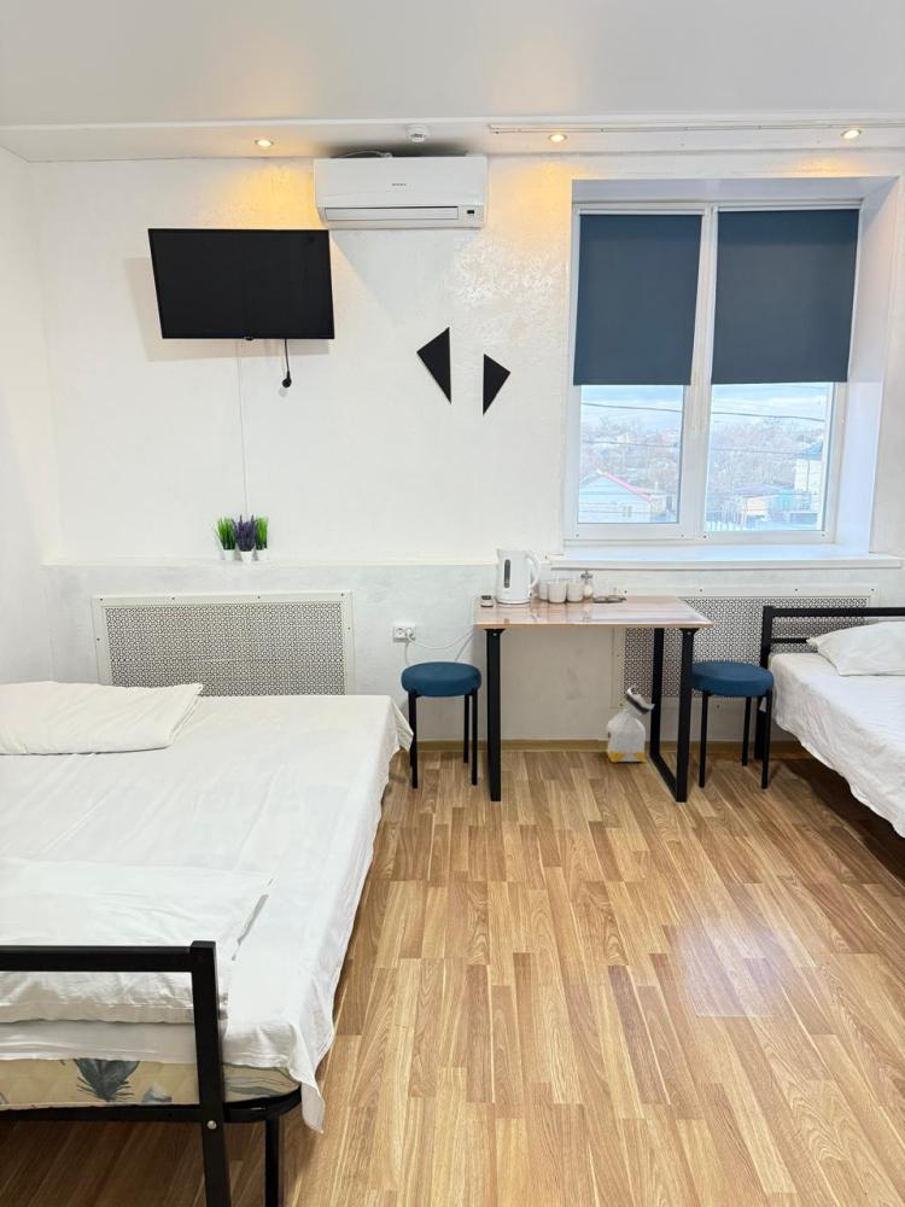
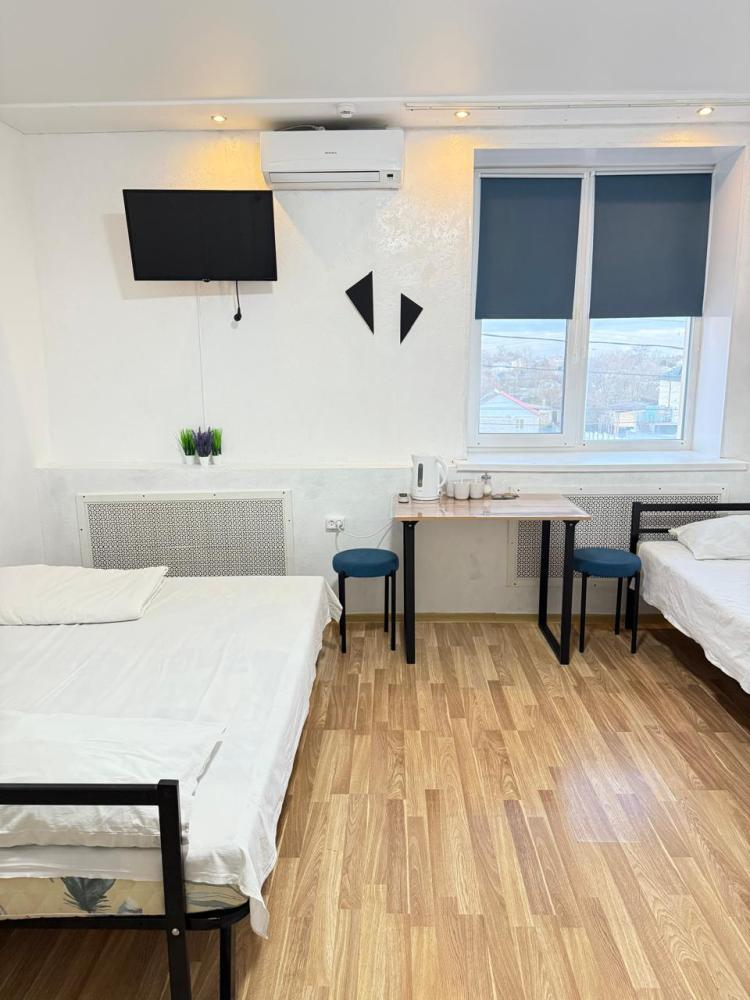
- bag [605,683,655,764]
